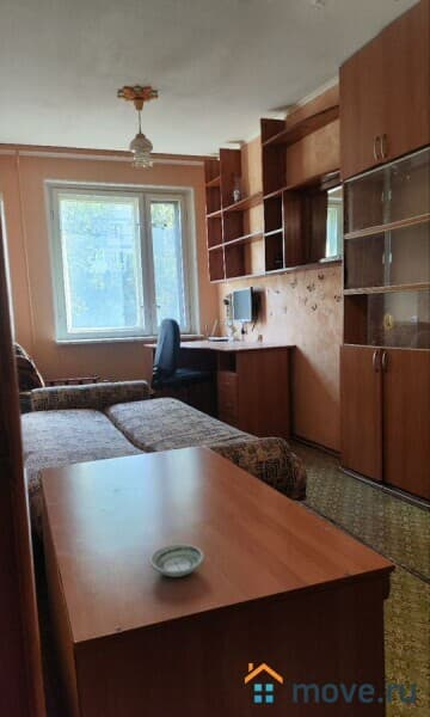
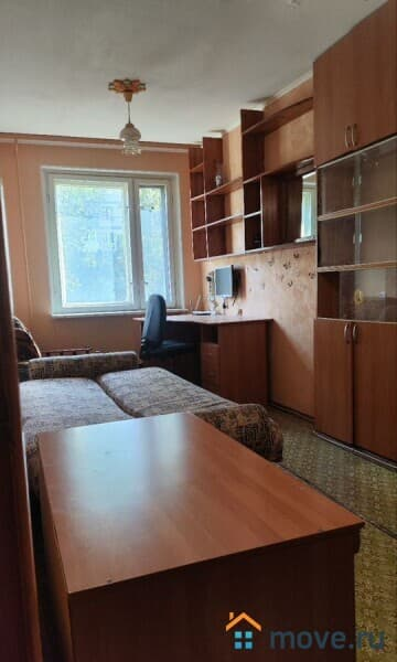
- saucer [148,543,205,578]
